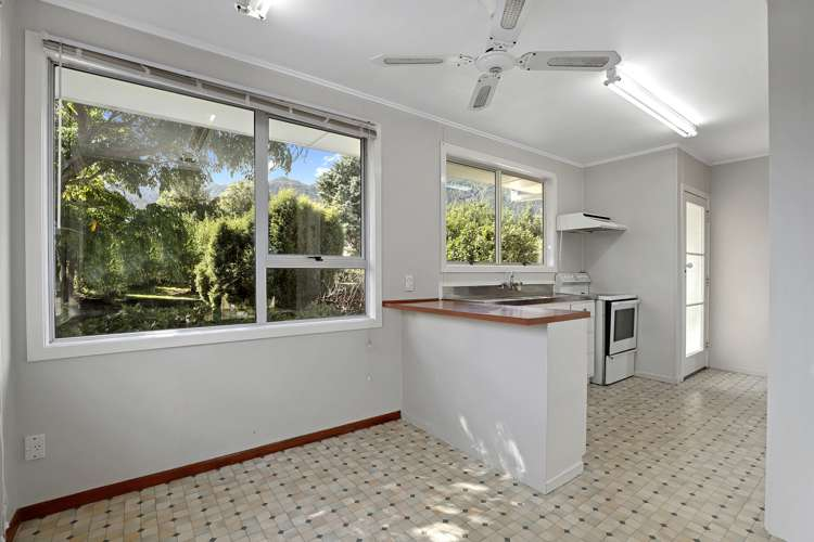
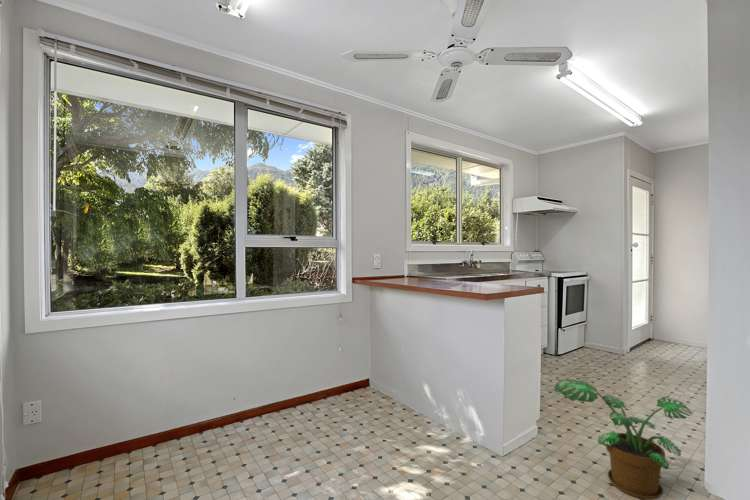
+ potted plant [552,378,694,500]
